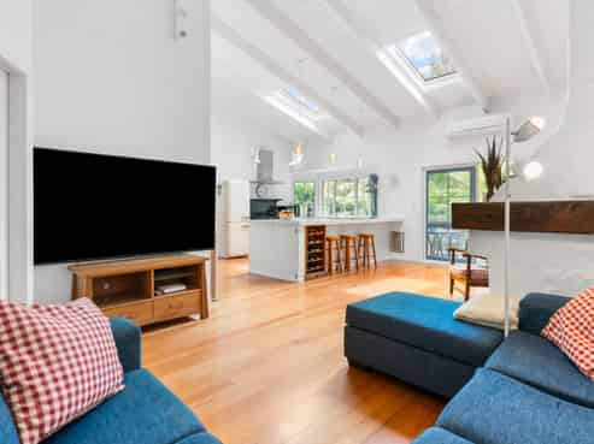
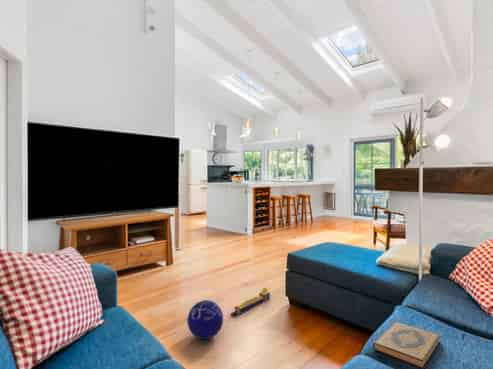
+ architectural model [229,286,271,317]
+ hardback book [372,321,442,369]
+ ball [186,299,224,340]
